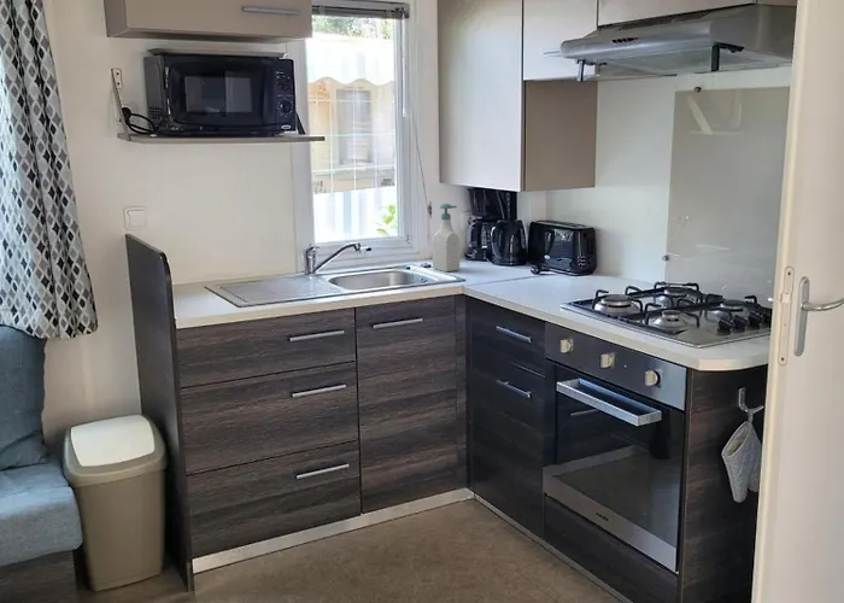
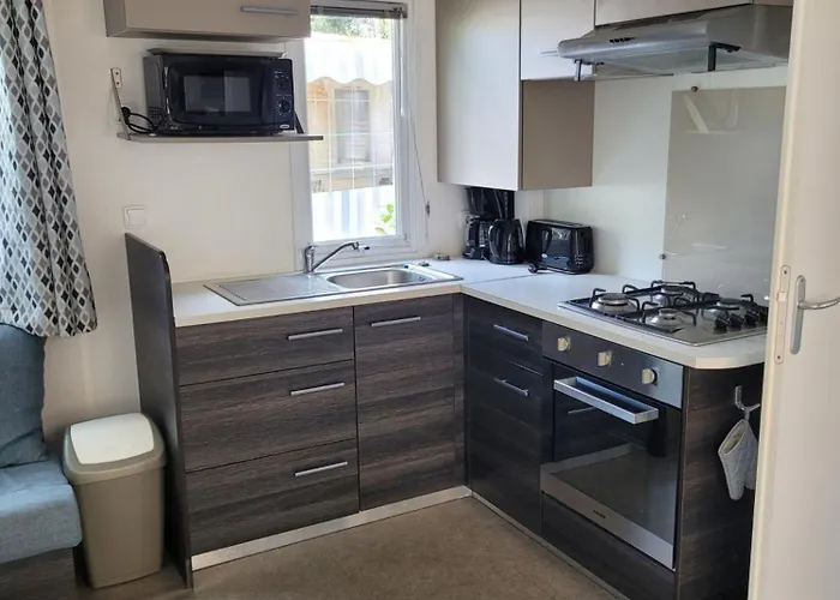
- soap bottle [432,203,461,273]
